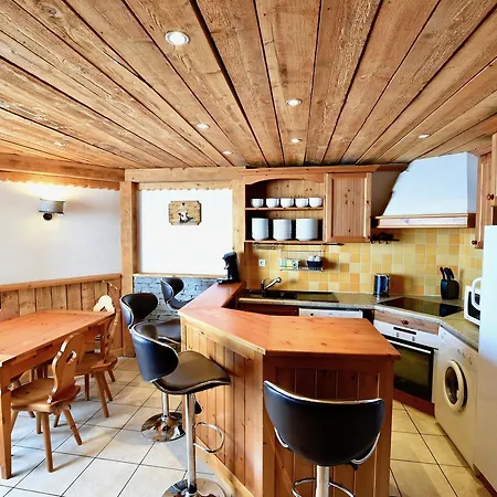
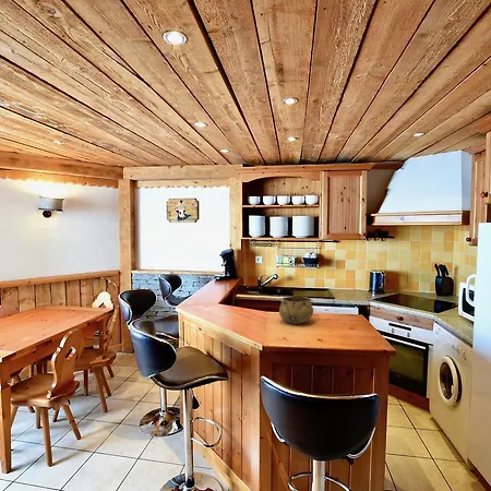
+ decorative bowl [278,296,314,325]
